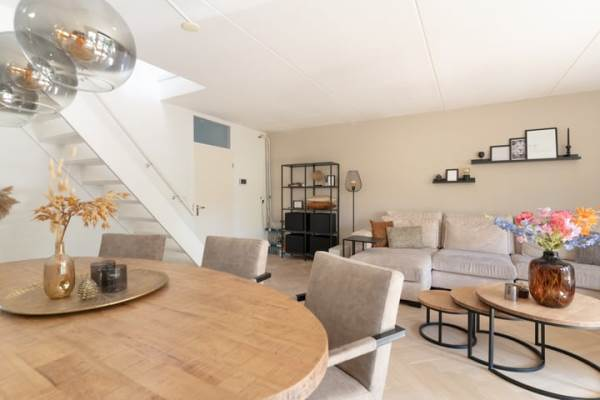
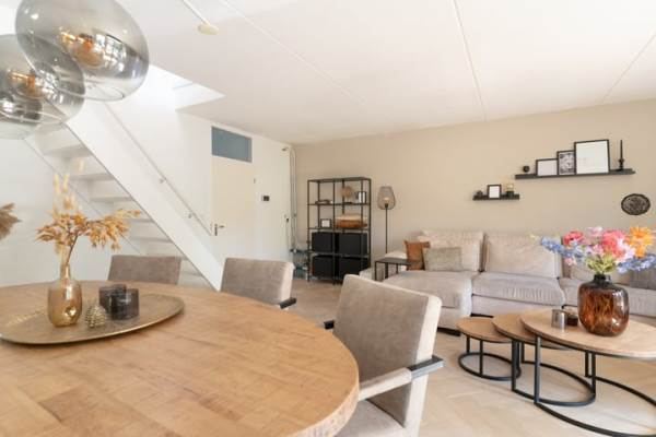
+ decorative plate [620,192,652,216]
